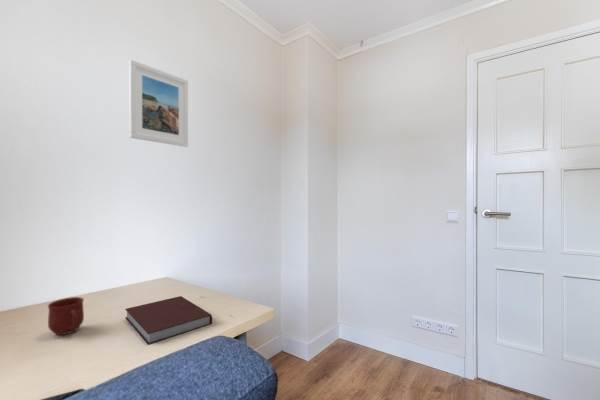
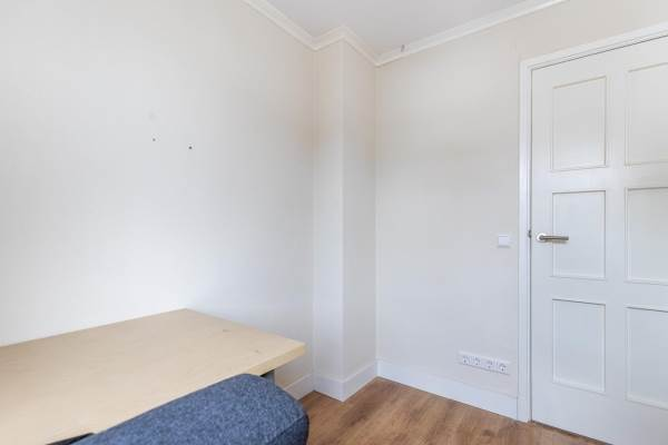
- mug [47,296,85,336]
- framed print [128,59,189,148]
- notebook [124,295,213,345]
